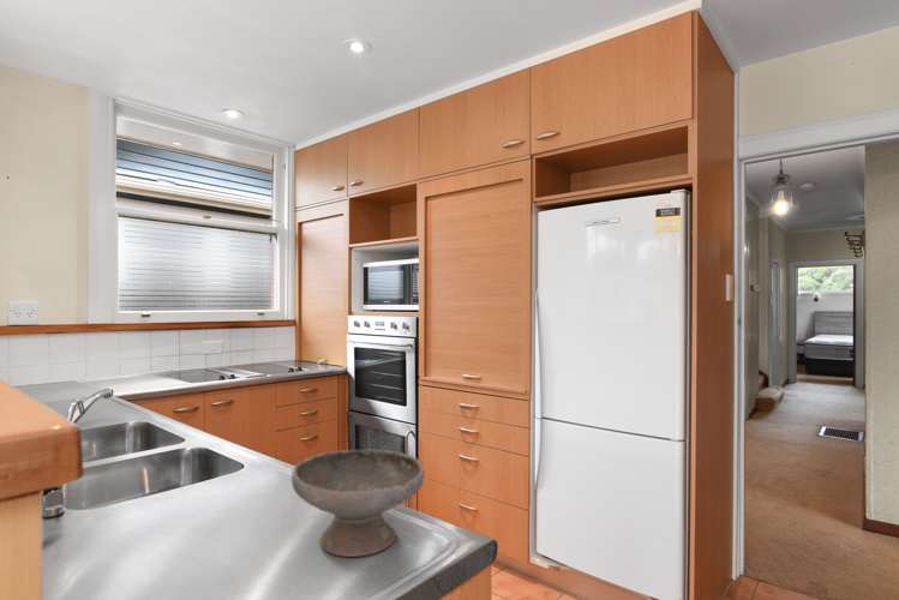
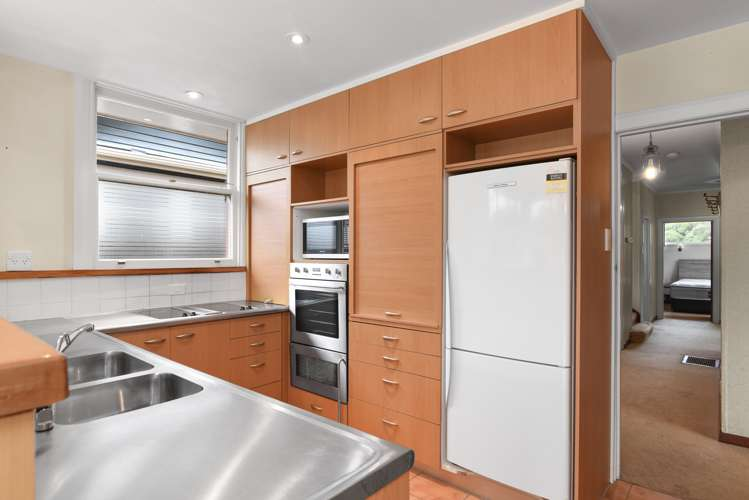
- bowl [290,449,426,558]
